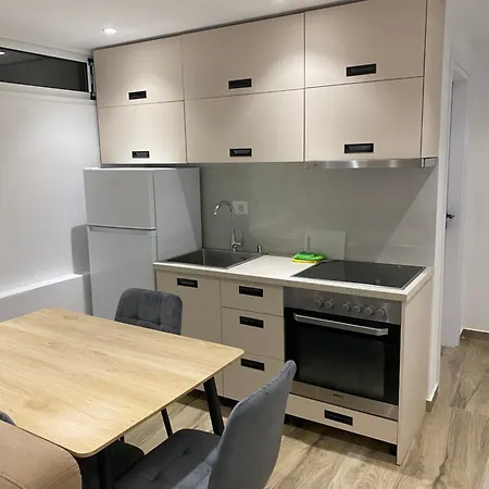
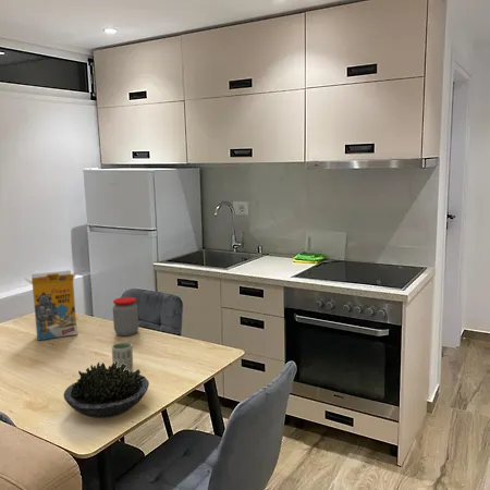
+ cereal box [23,269,78,341]
+ cup [111,341,134,372]
+ succulent plant [63,360,150,419]
+ jar [112,296,139,338]
